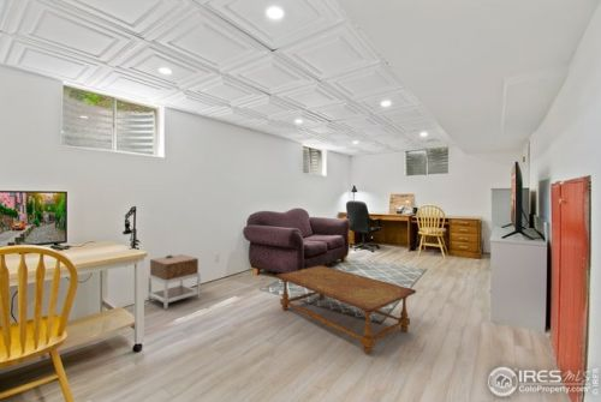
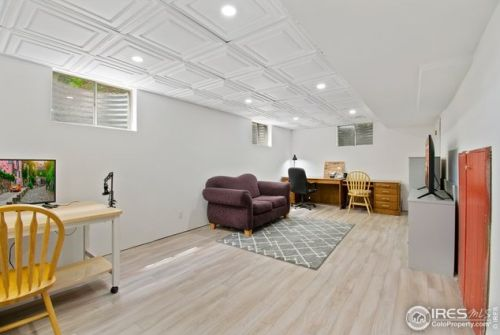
- coffee table [275,264,417,354]
- nightstand [147,253,202,311]
